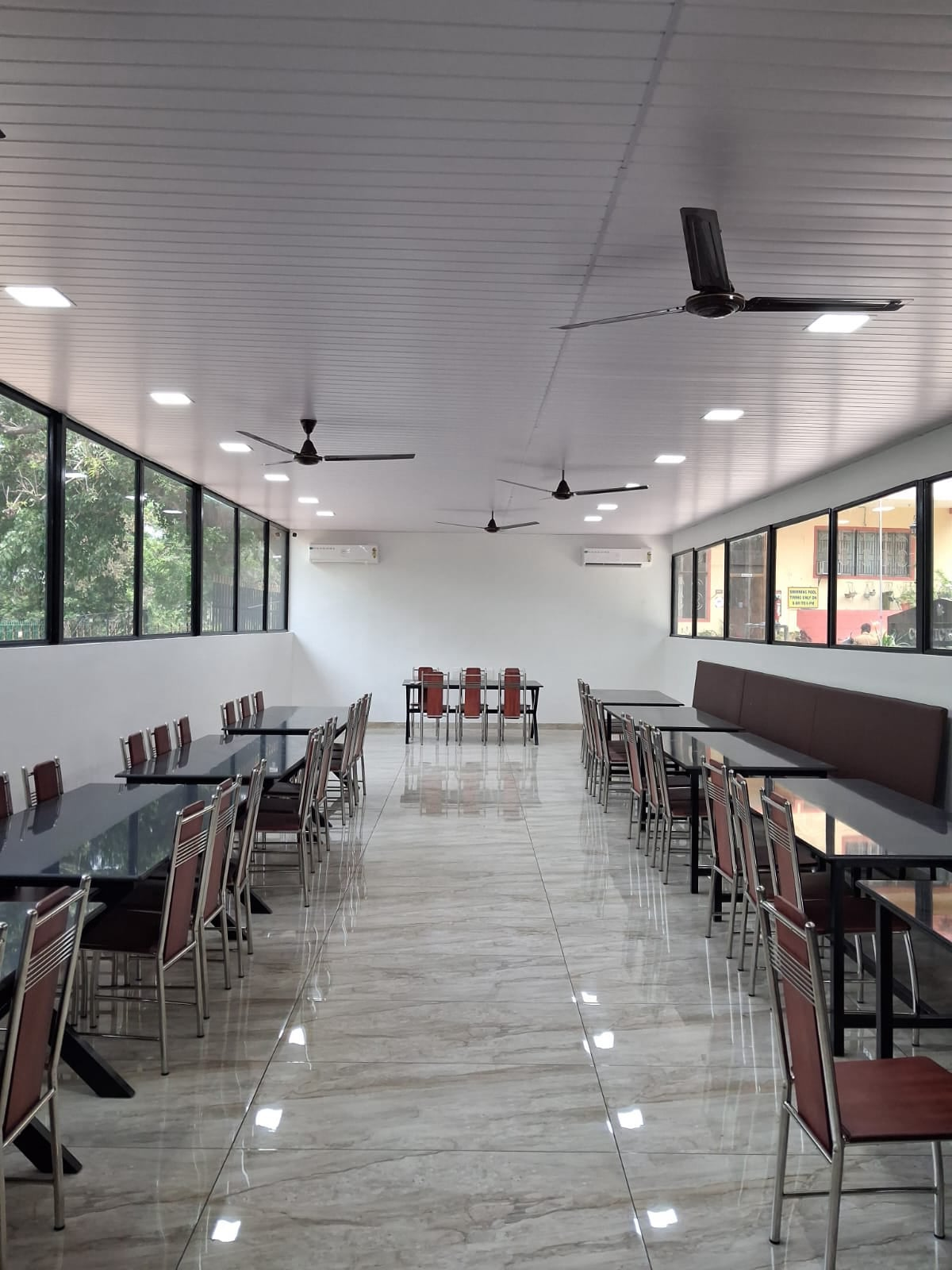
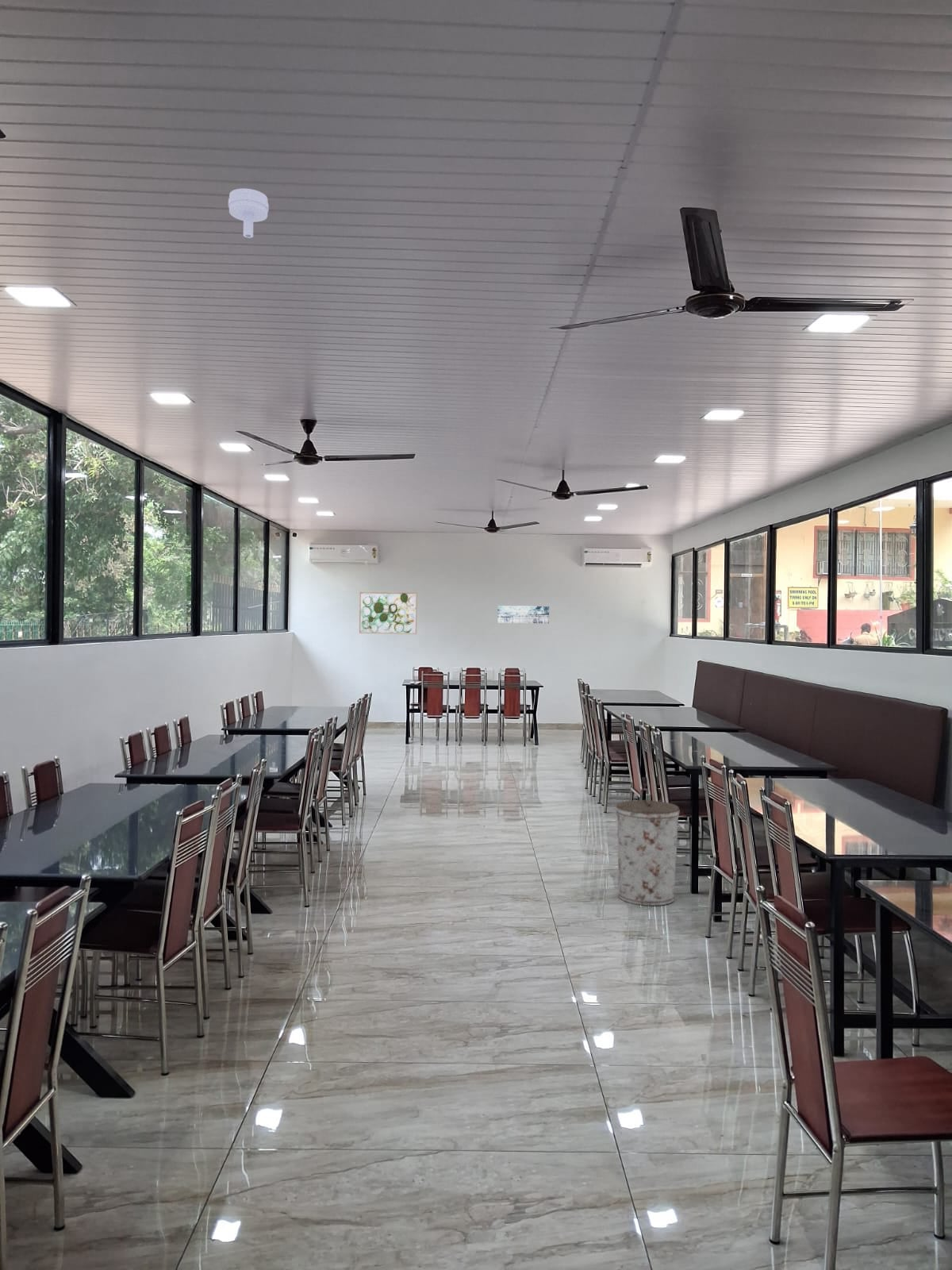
+ trash can [616,799,680,906]
+ wall art [497,605,550,624]
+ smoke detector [228,187,270,239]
+ wall art [359,591,418,635]
